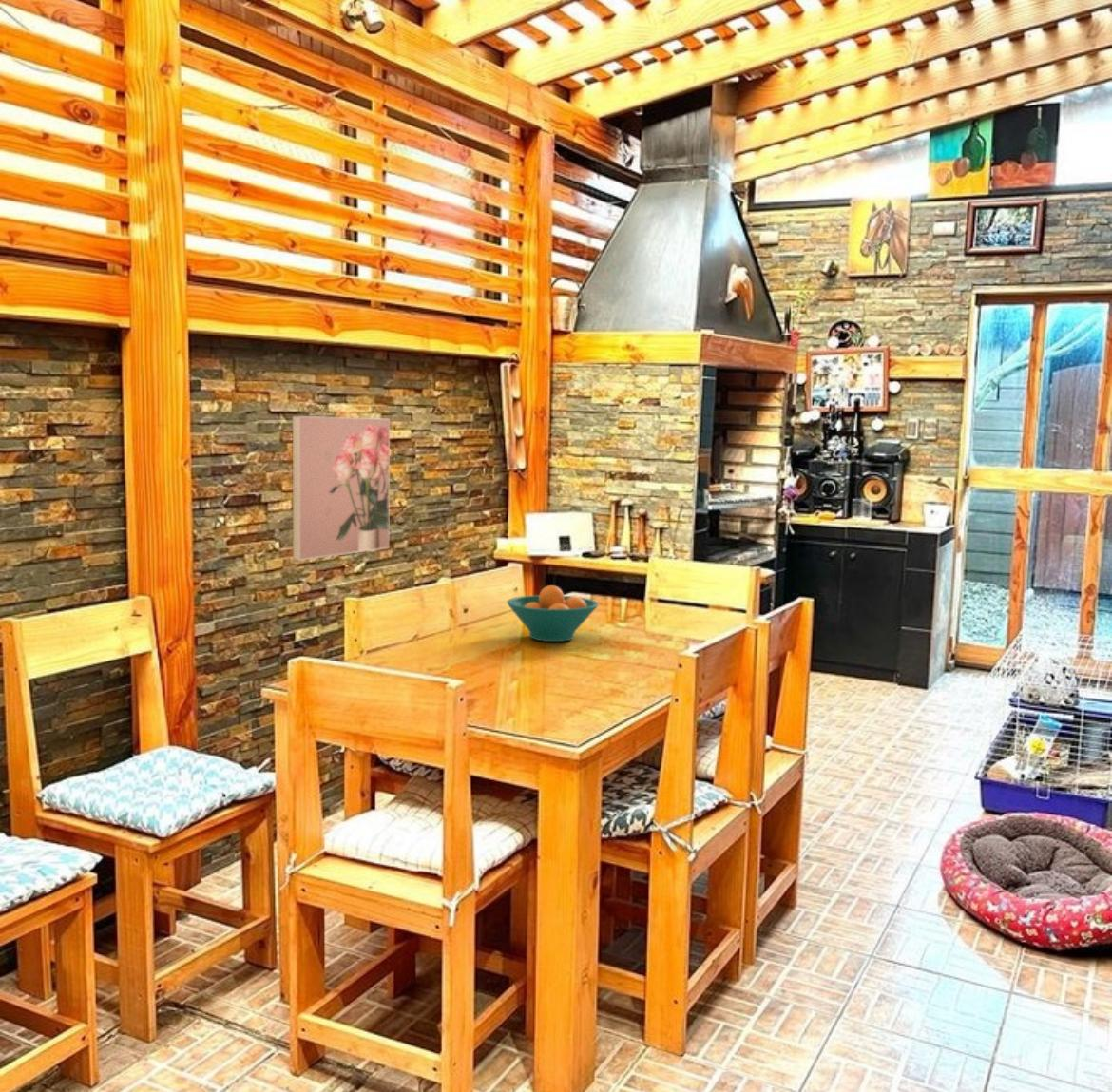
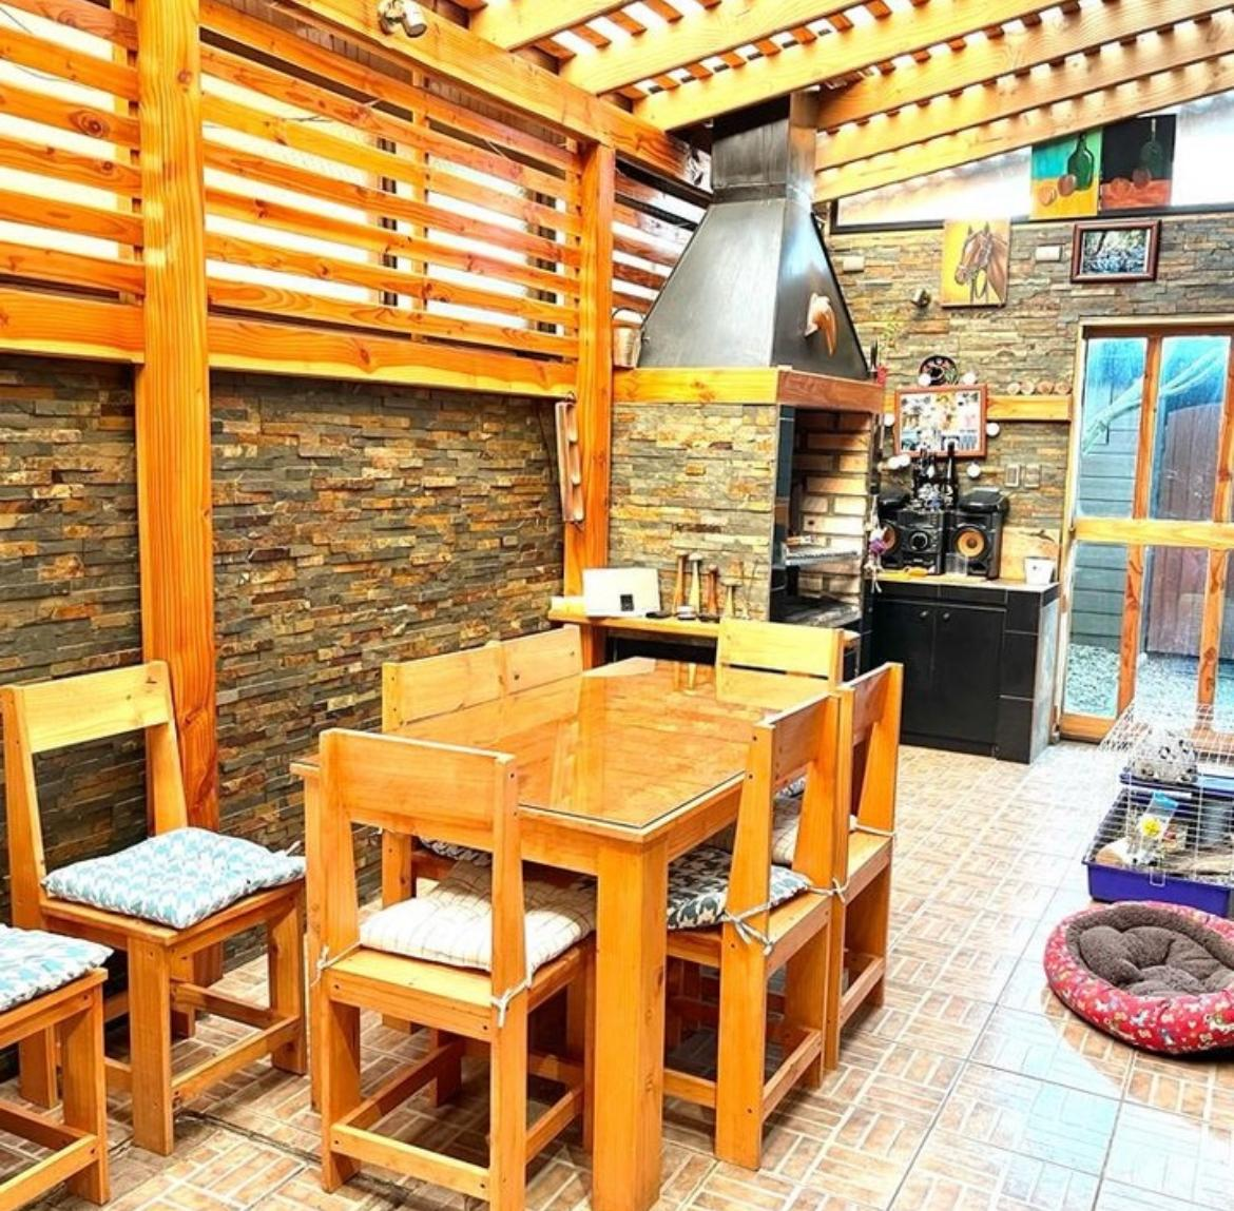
- fruit bowl [506,584,600,642]
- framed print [291,415,391,562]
